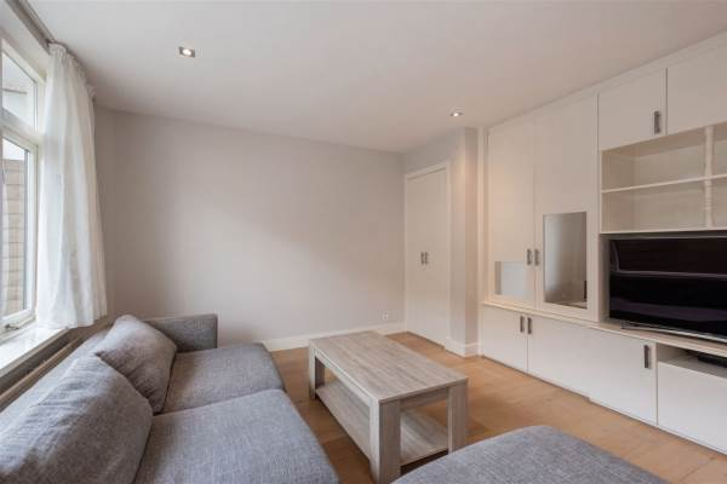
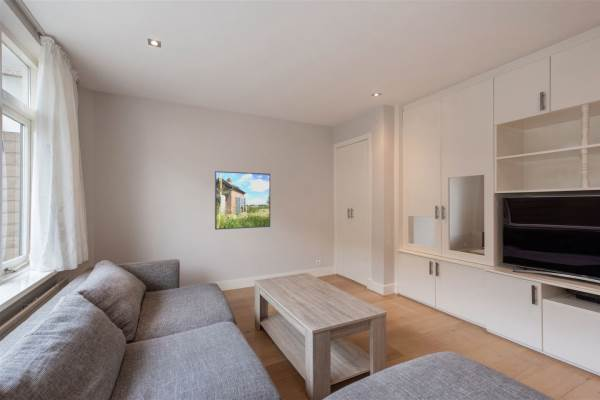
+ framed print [214,170,271,231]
